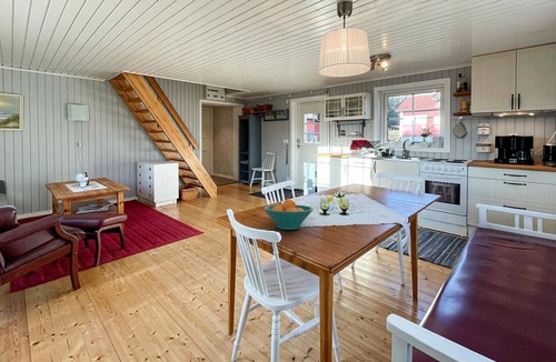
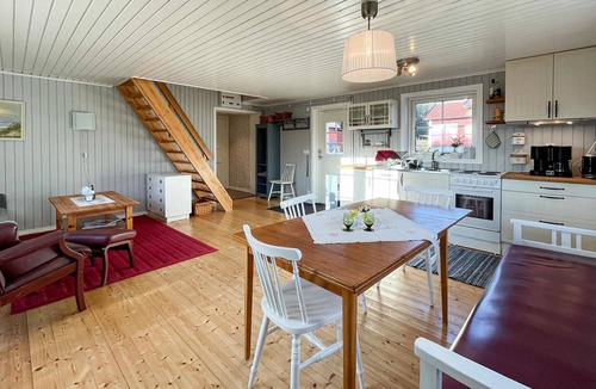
- fruit bowl [262,198,315,231]
